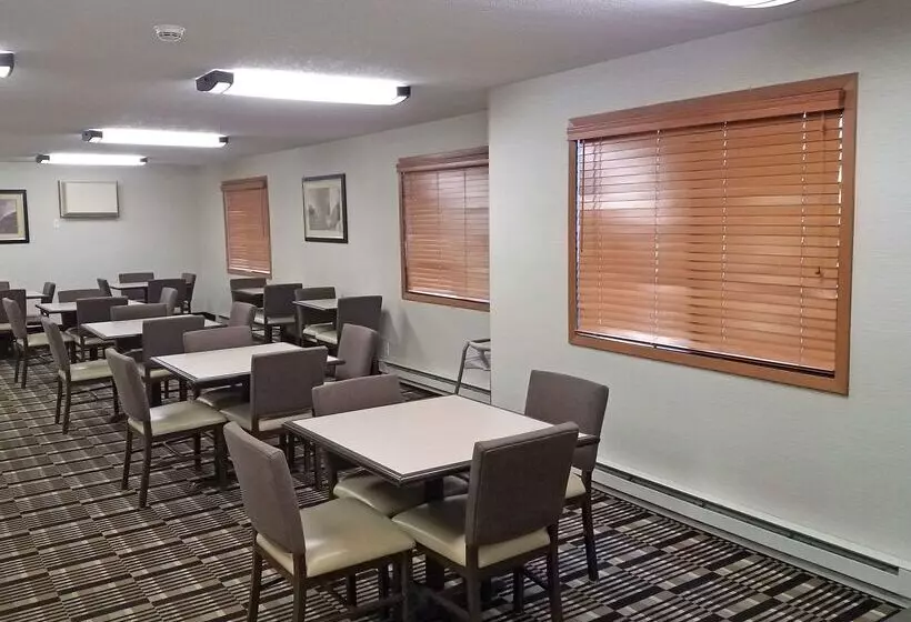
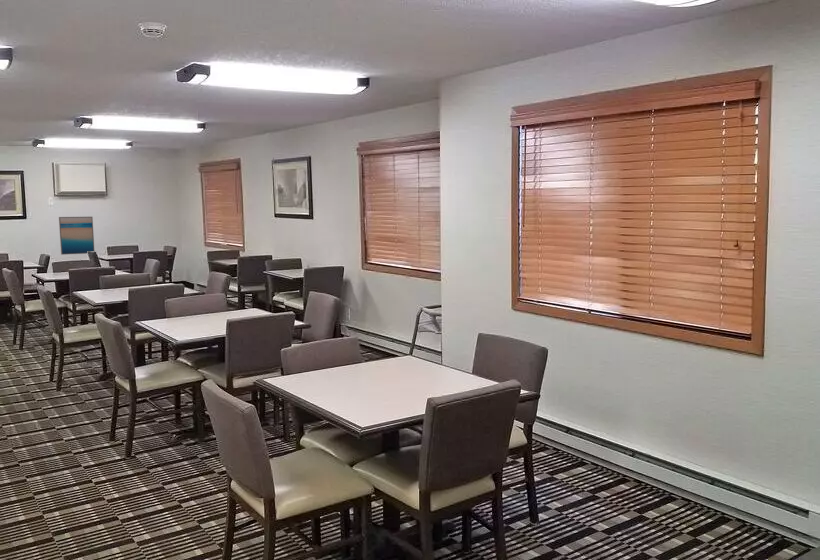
+ wall art [58,216,95,256]
